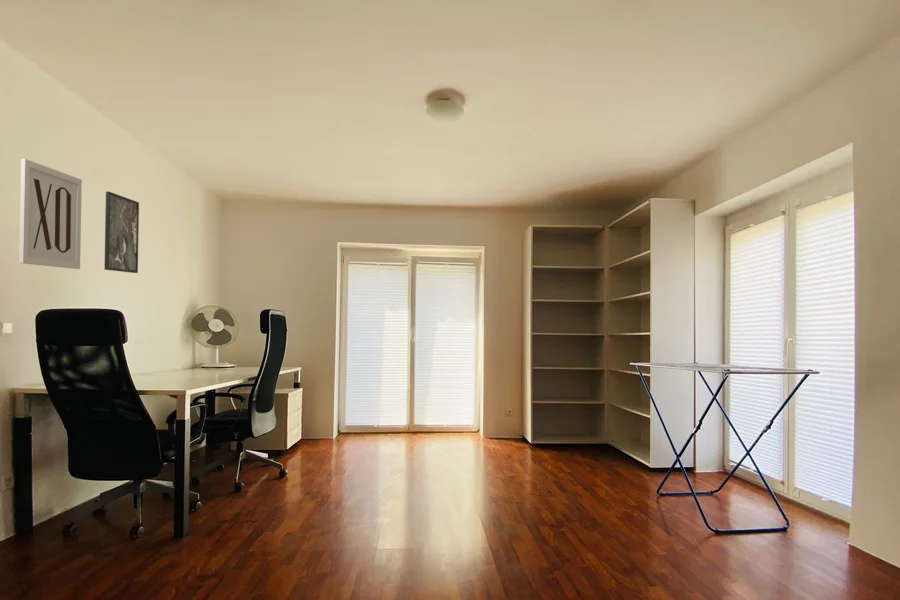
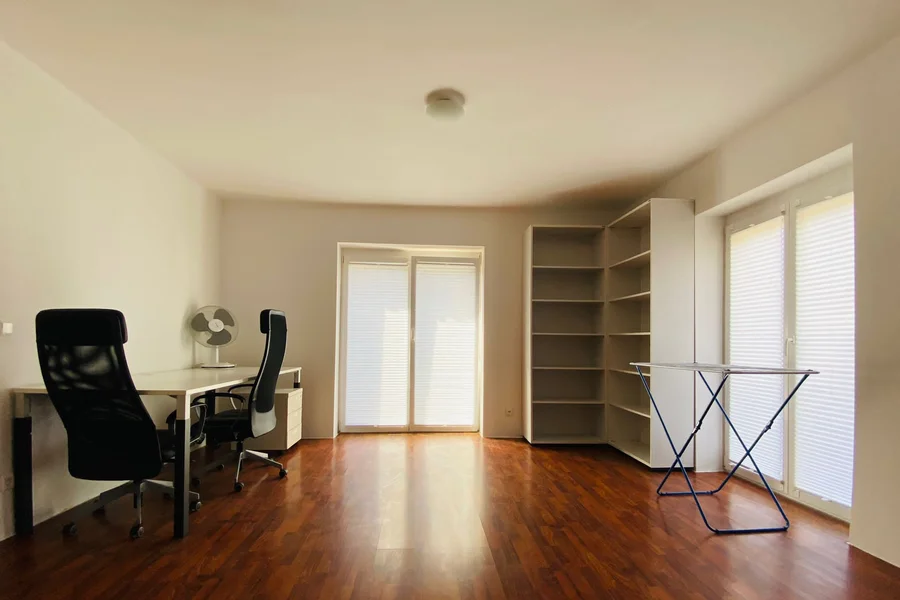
- wall art [18,158,83,270]
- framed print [103,190,140,274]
